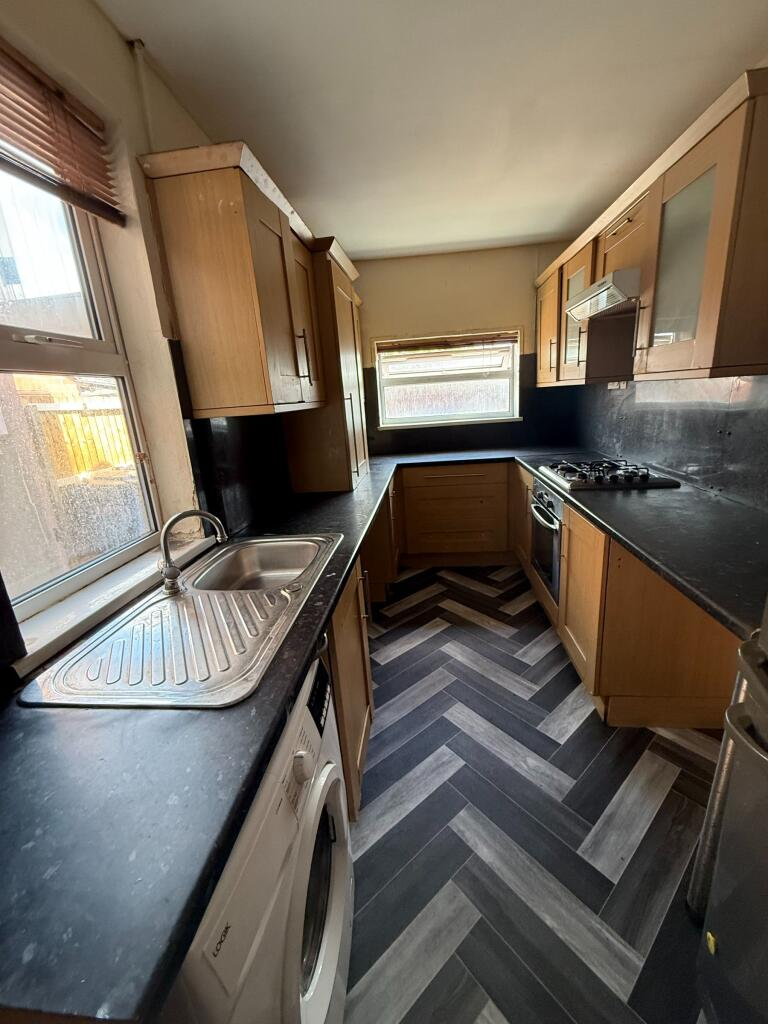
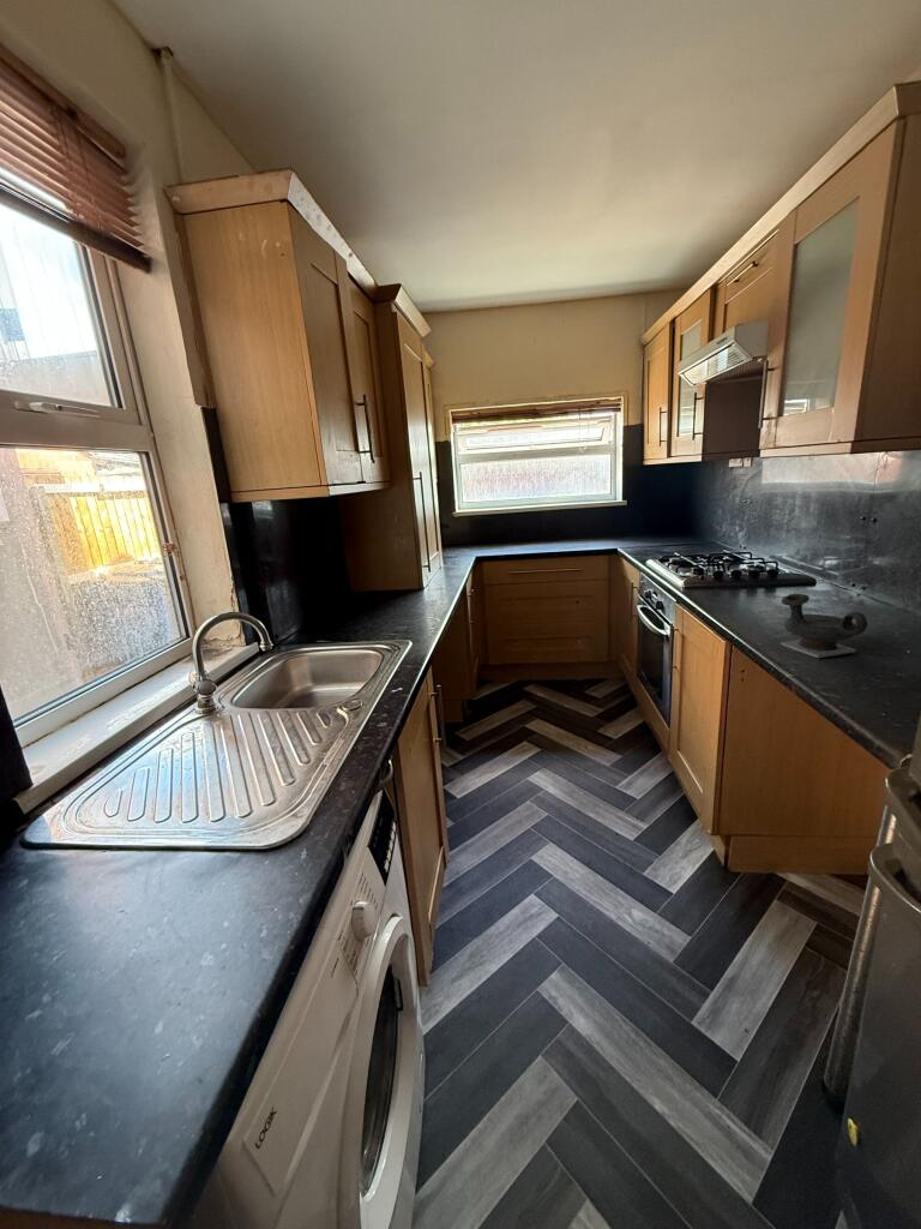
+ teapot [779,593,868,659]
